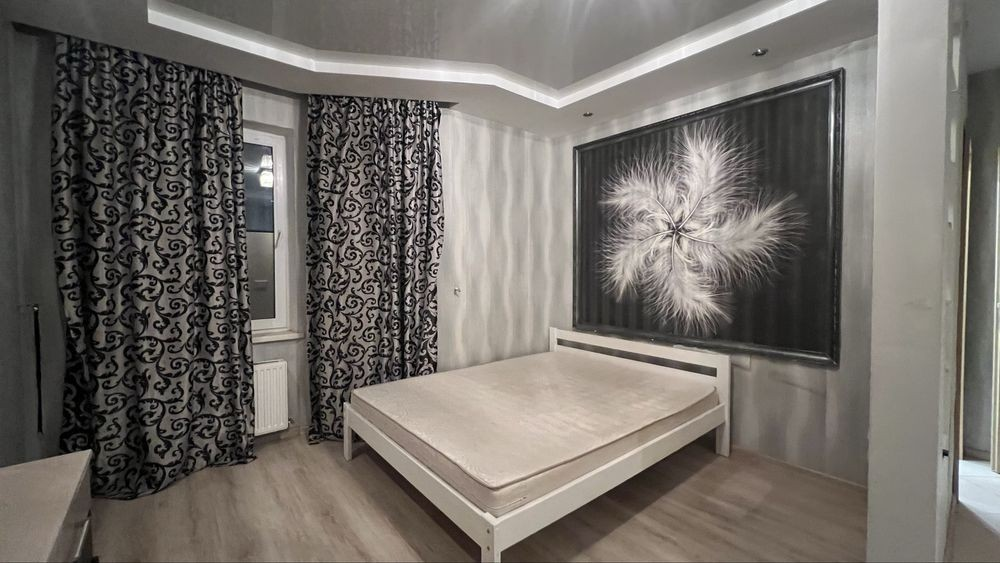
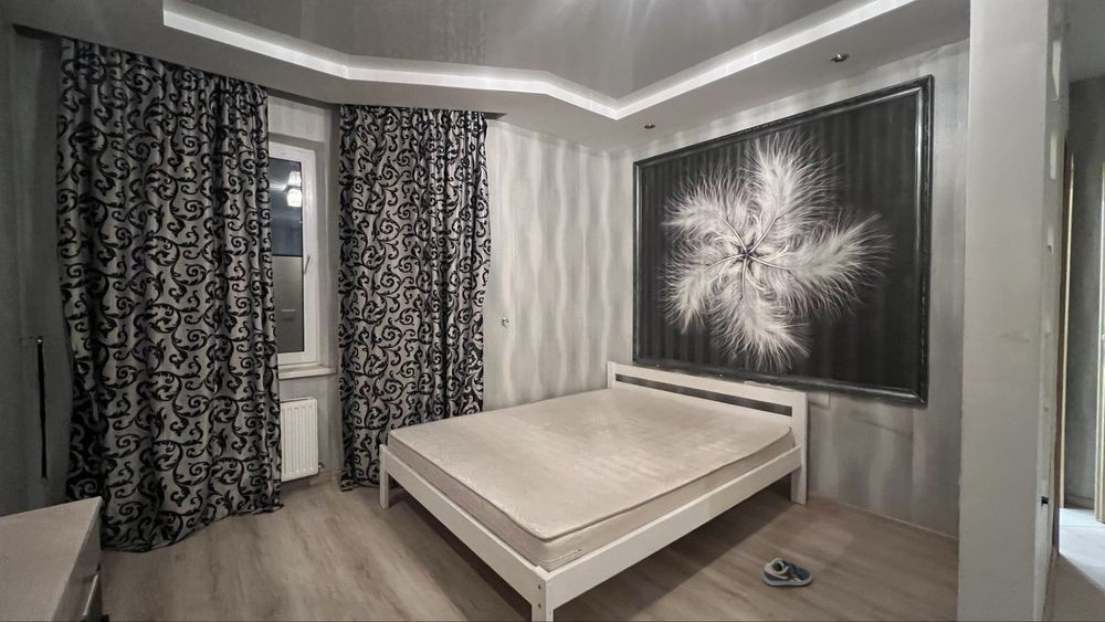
+ sneaker [762,557,812,587]
